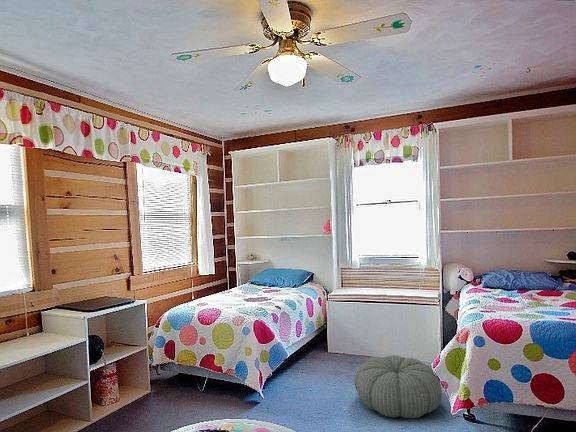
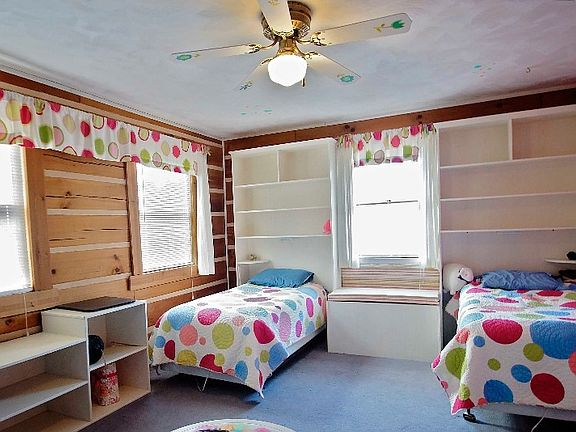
- pouf [354,354,443,419]
